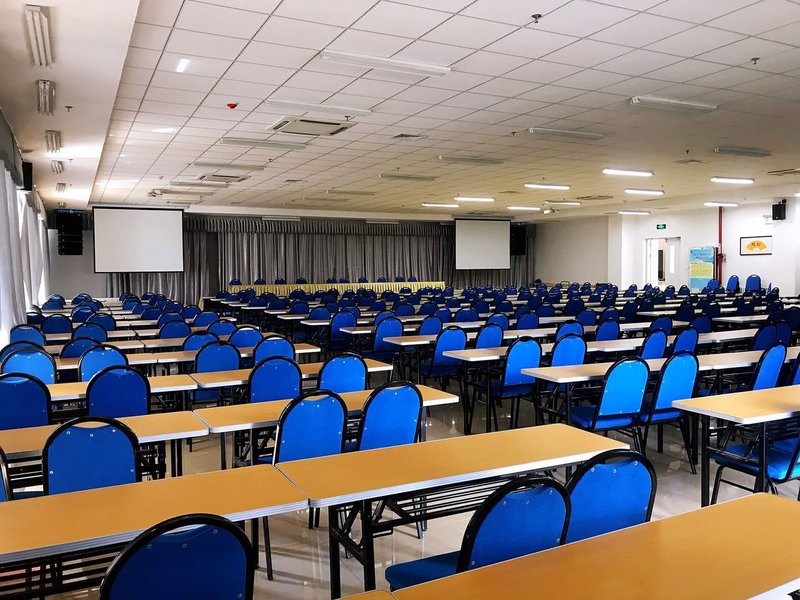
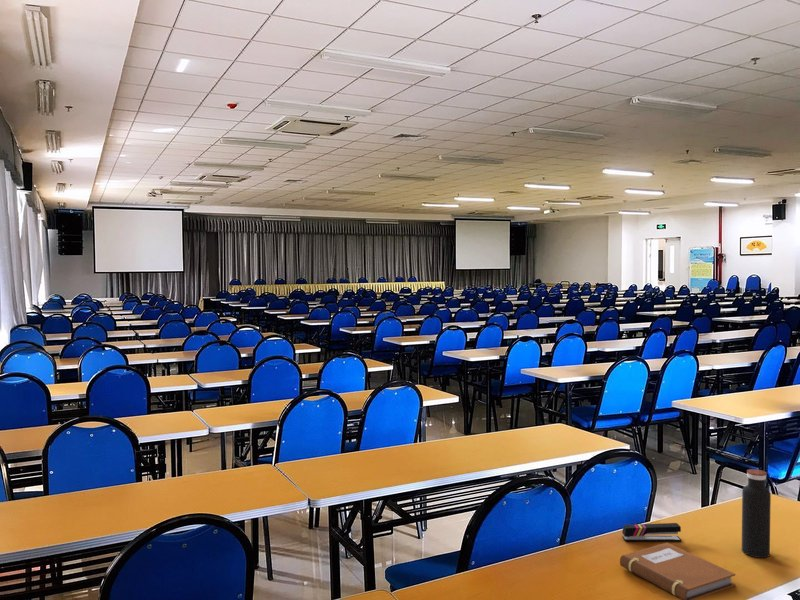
+ stapler [621,522,682,543]
+ notebook [619,542,736,600]
+ water bottle [741,468,772,559]
